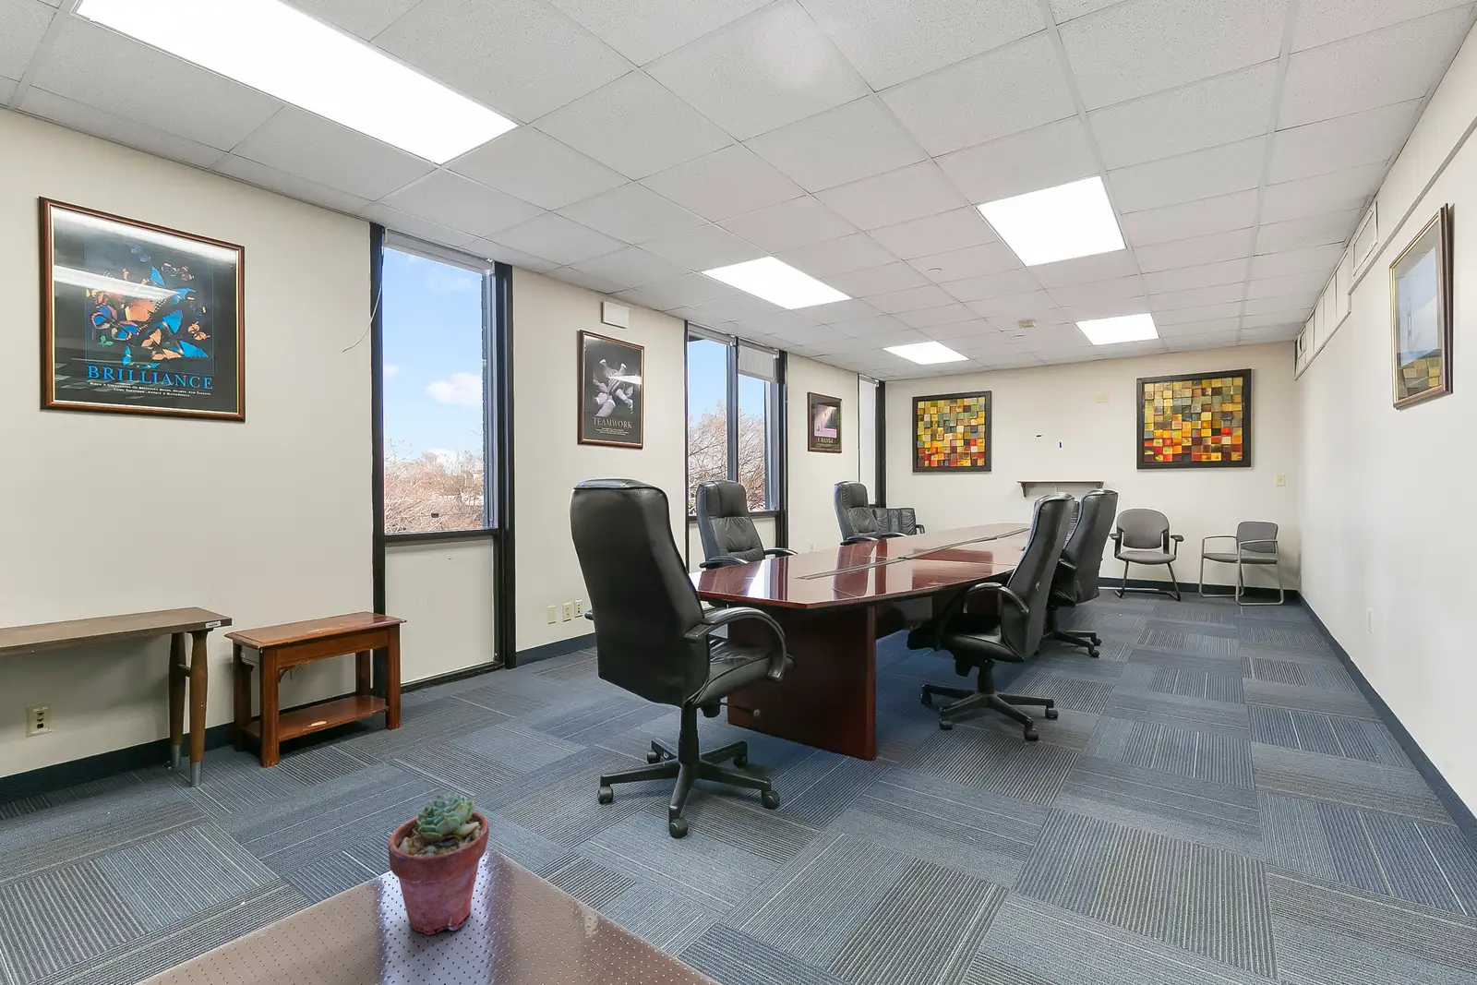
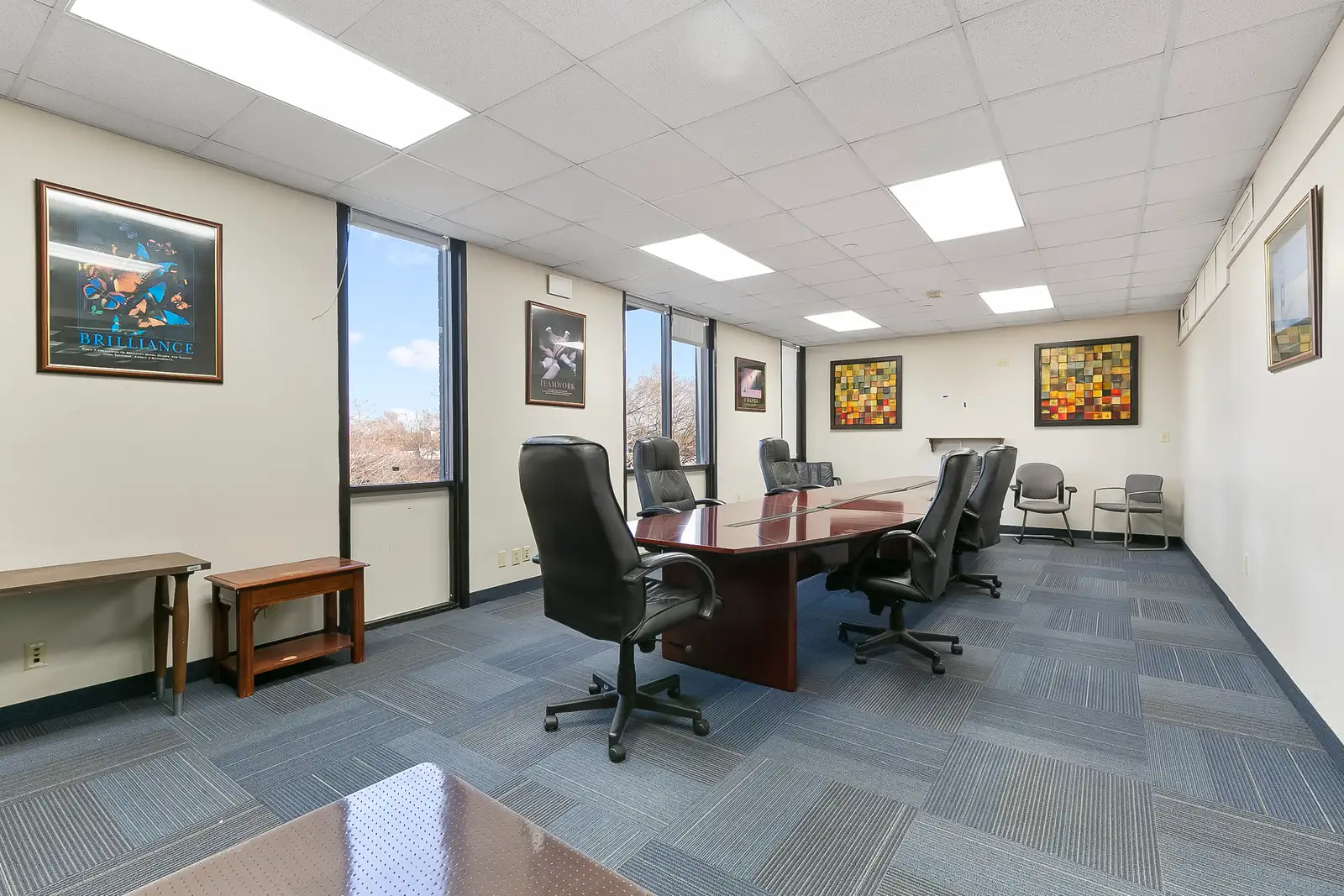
- potted succulent [388,793,490,936]
